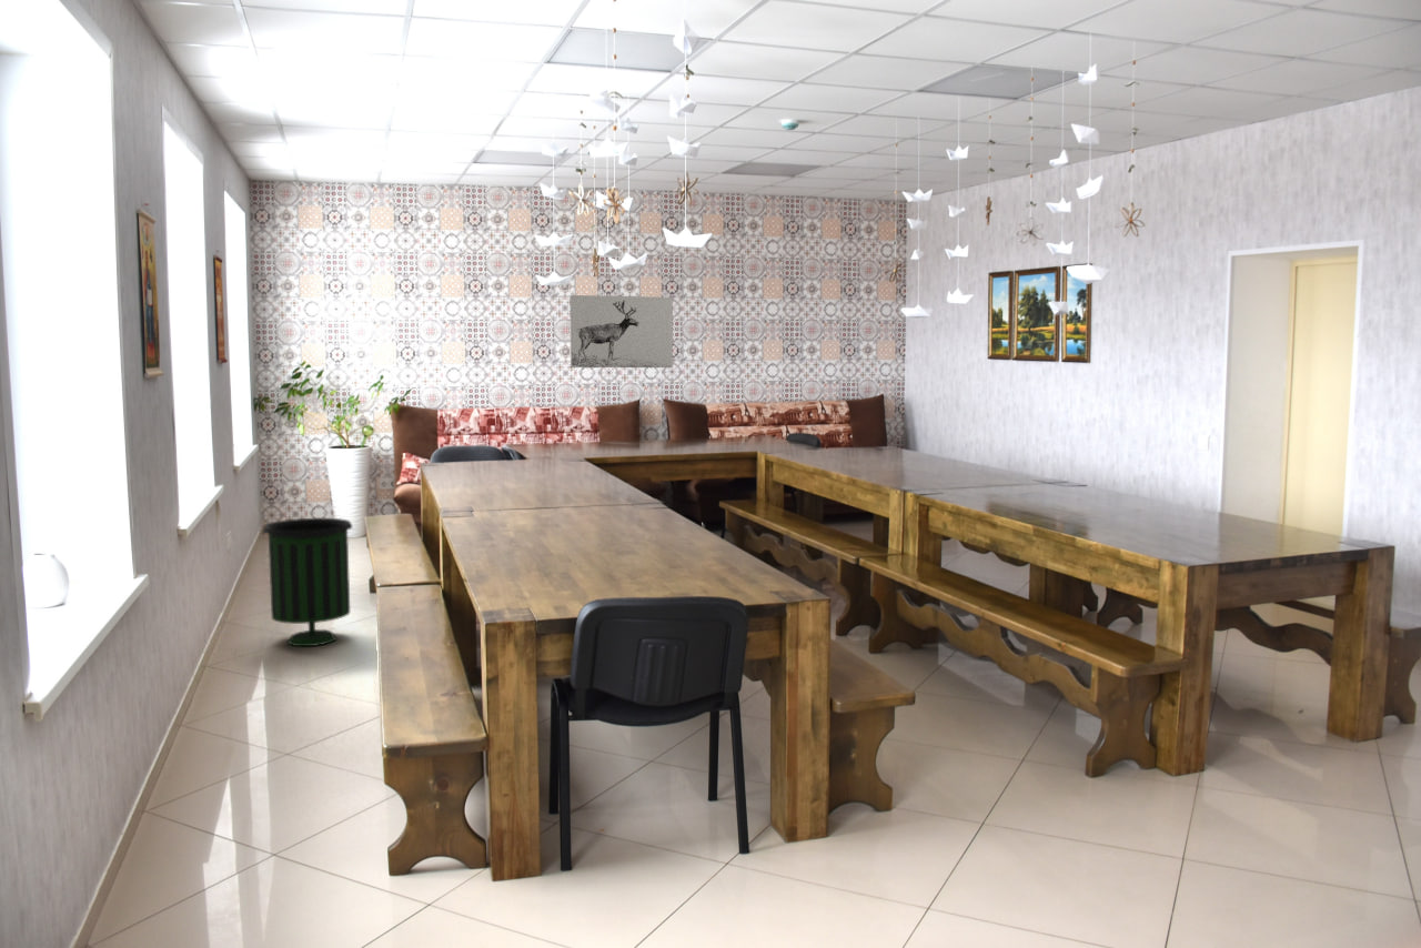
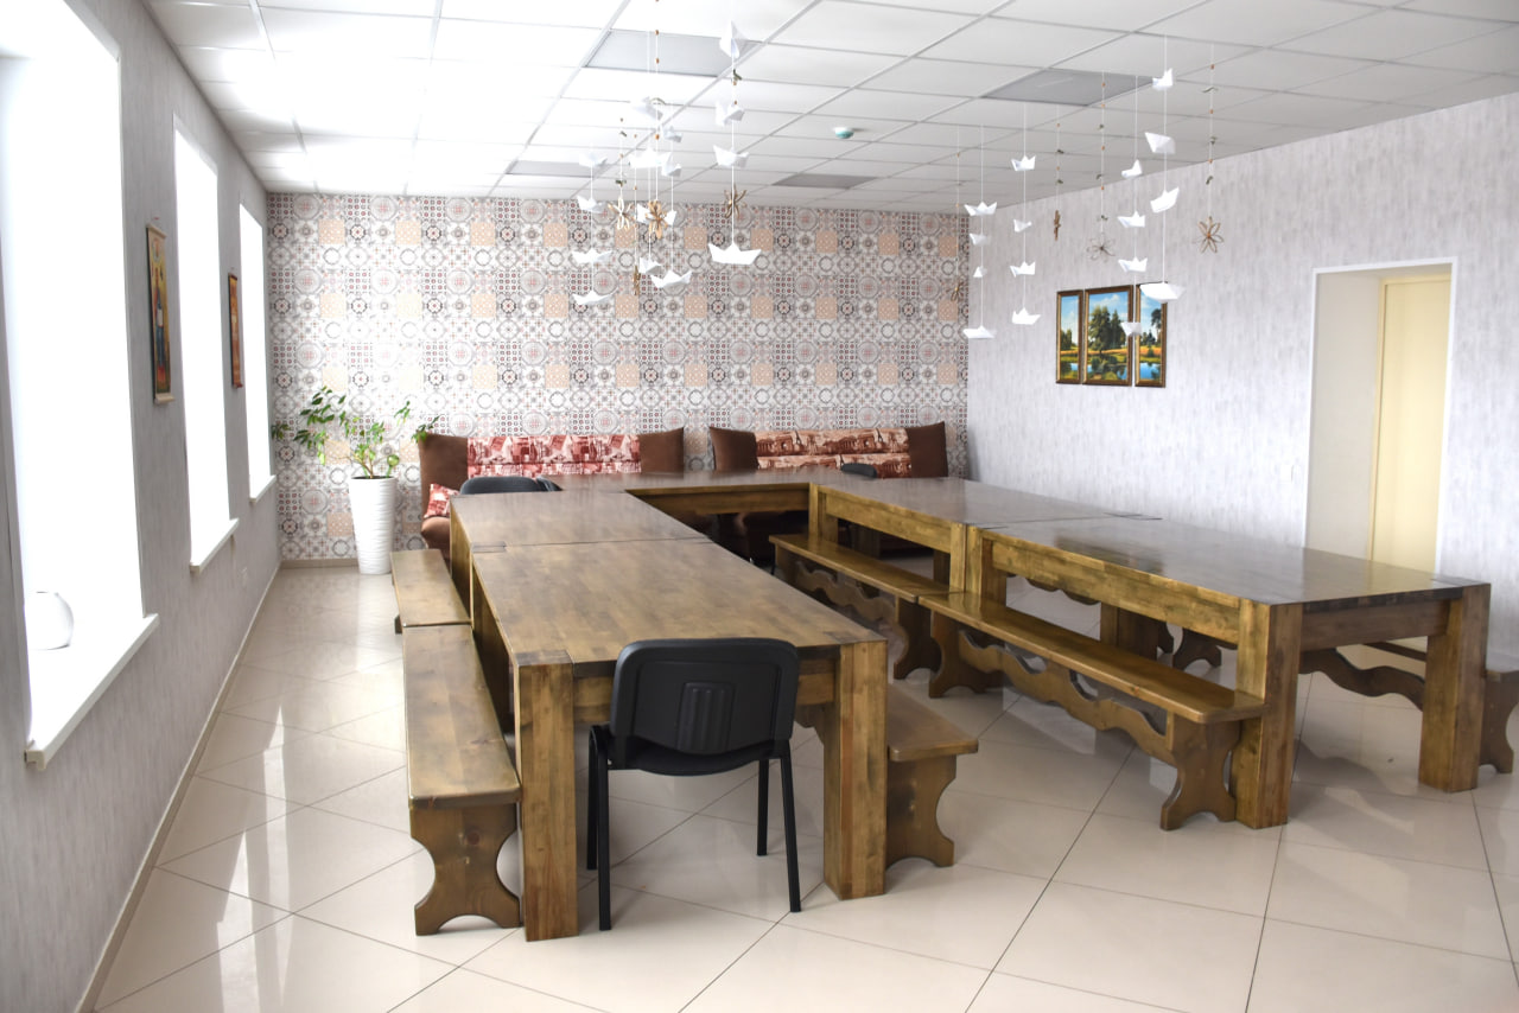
- trash can [262,517,353,647]
- wall art [570,294,674,369]
